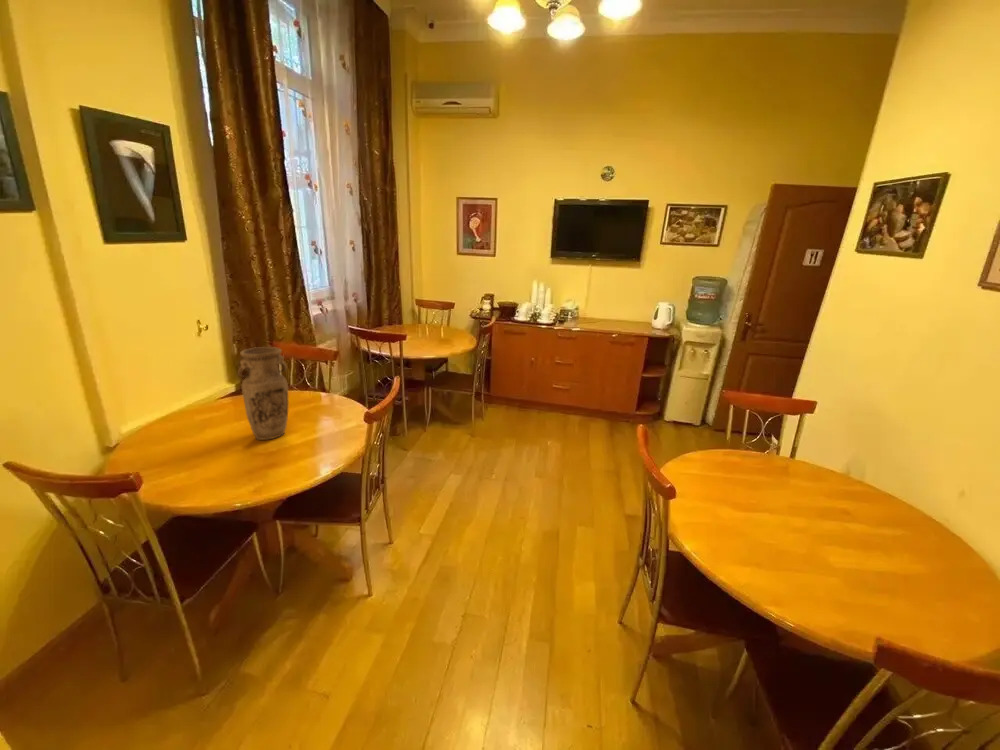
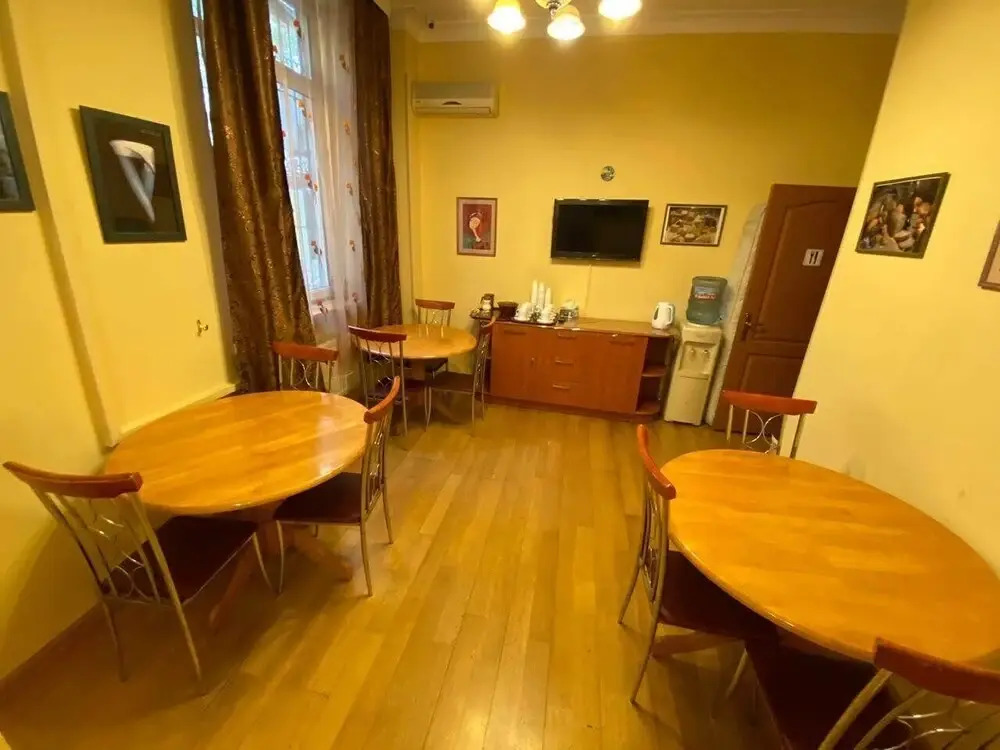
- vase [237,346,289,441]
